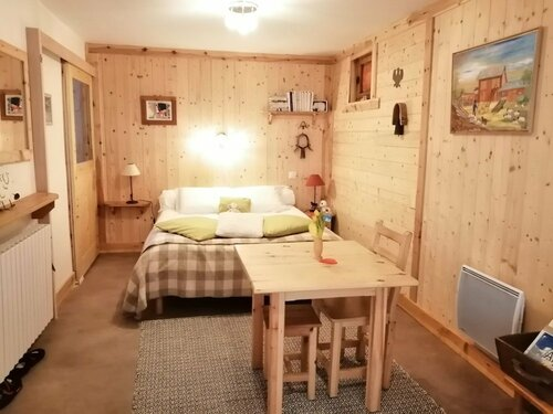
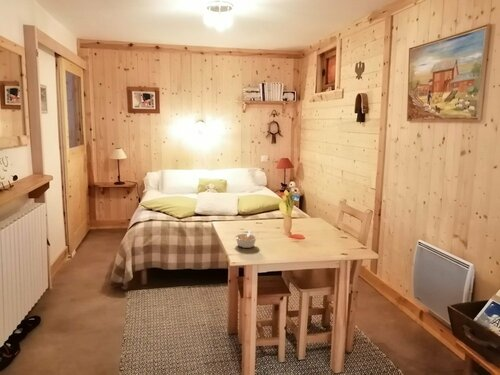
+ legume [233,229,259,249]
